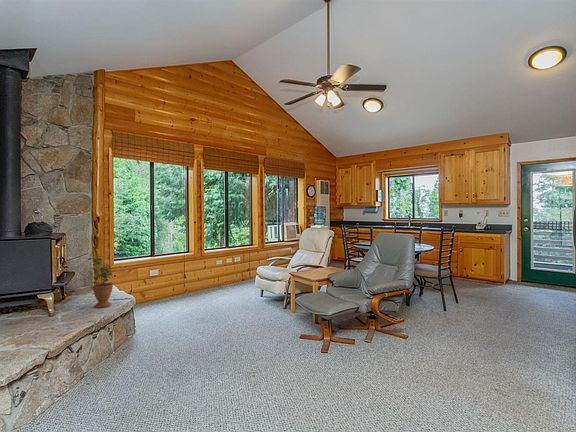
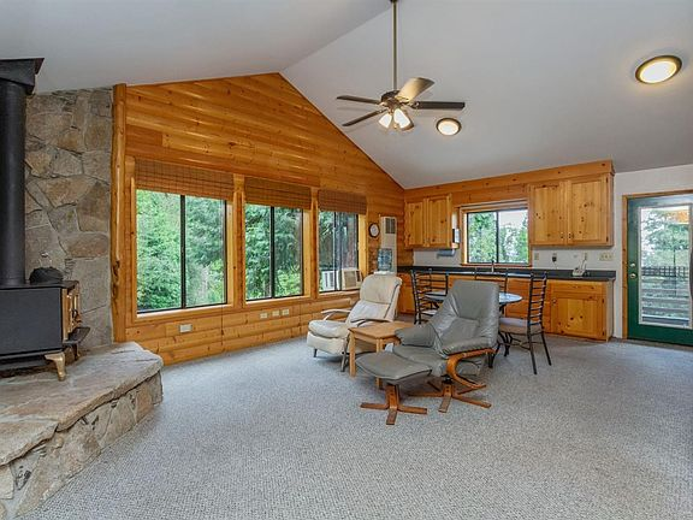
- potted plant [87,253,114,309]
